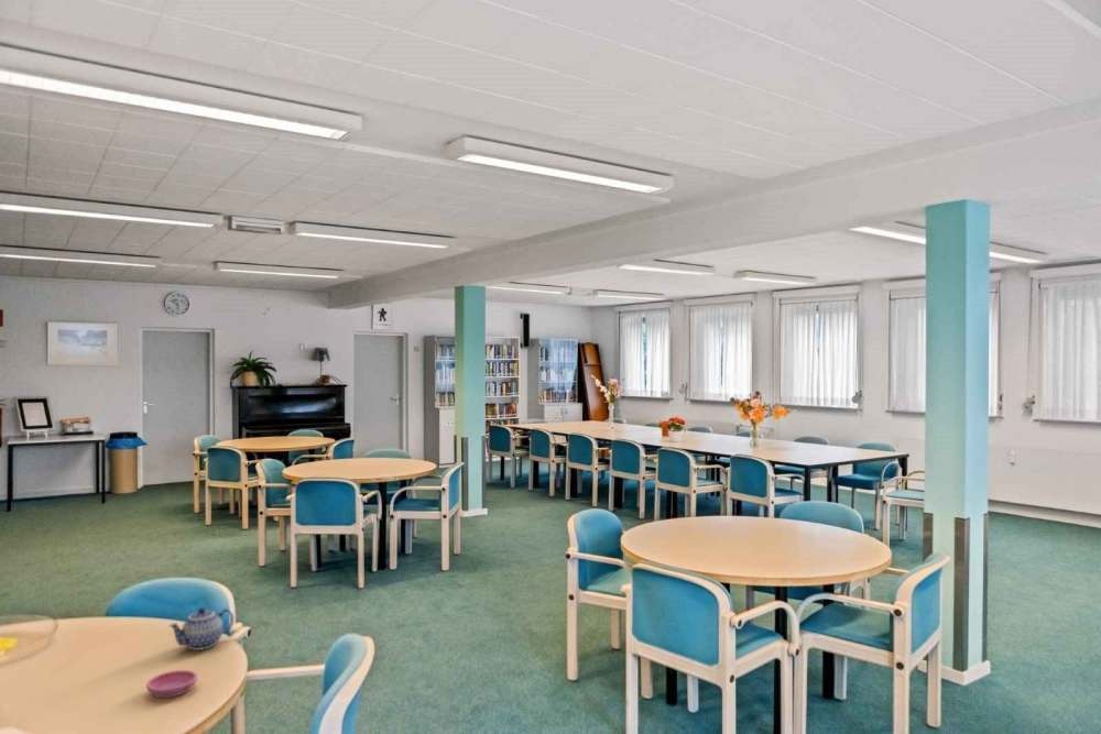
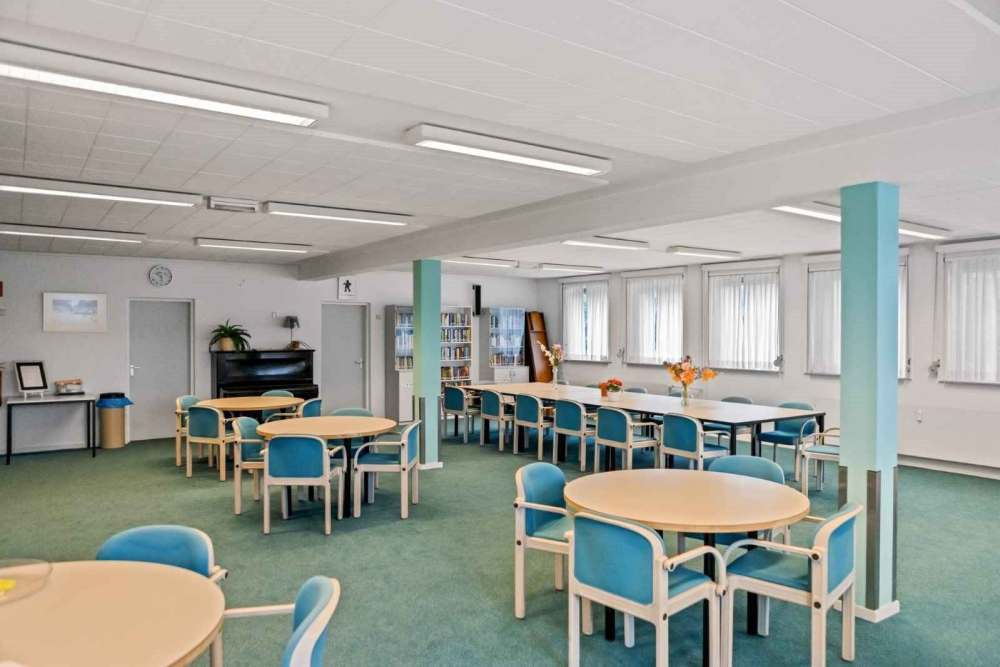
- teapot [167,606,235,651]
- saucer [145,669,198,699]
